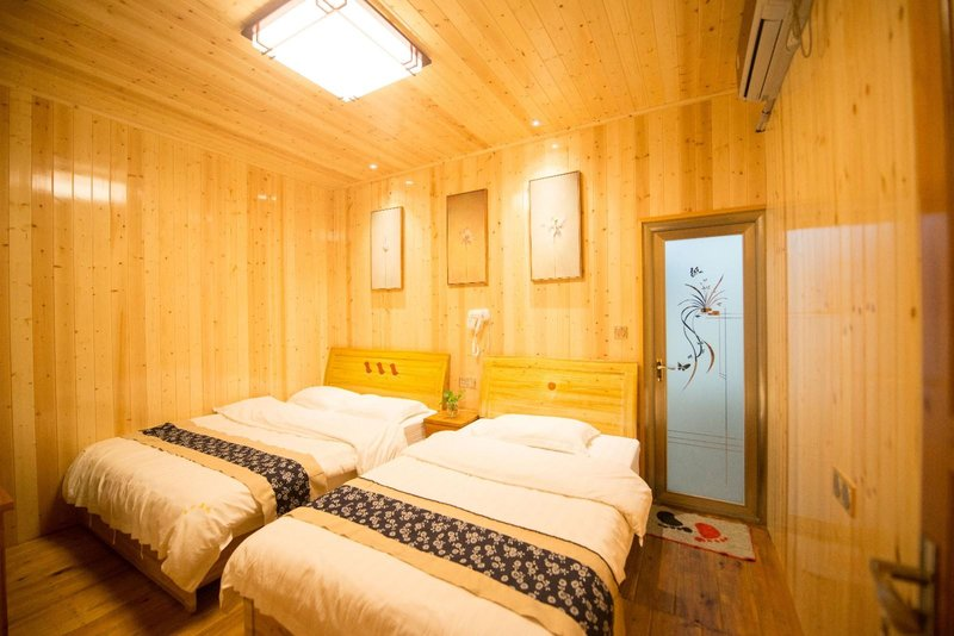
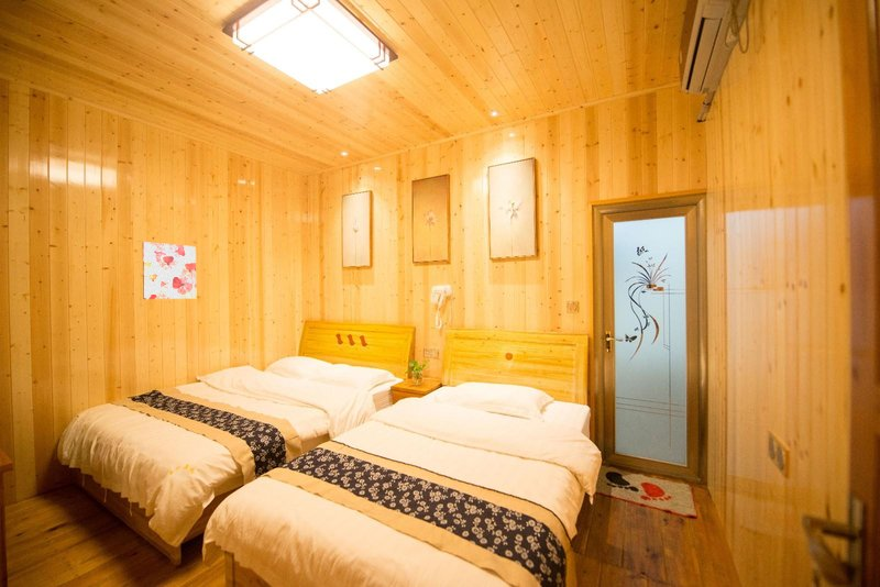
+ wall art [142,241,198,300]
